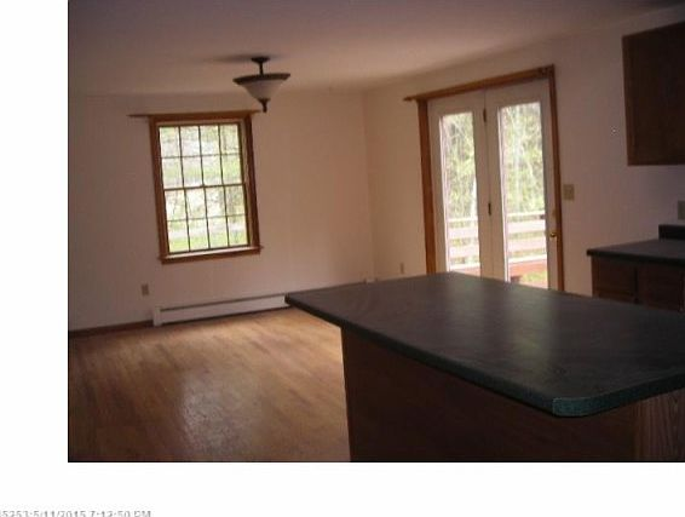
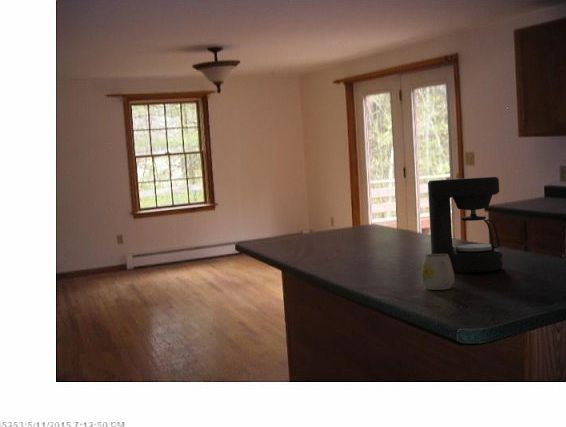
+ mug [420,253,455,291]
+ coffee maker [427,176,504,273]
